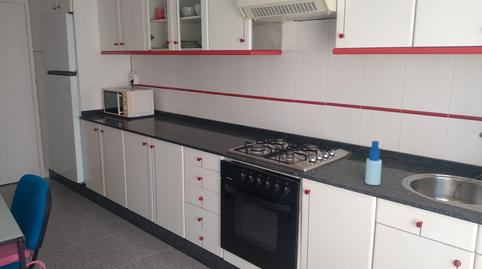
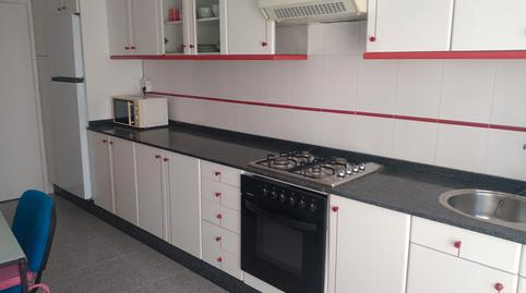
- spray bottle [364,140,383,186]
